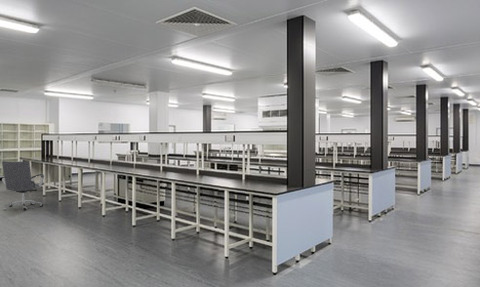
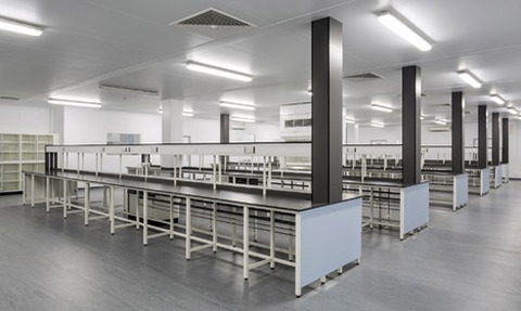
- office chair [1,160,45,211]
